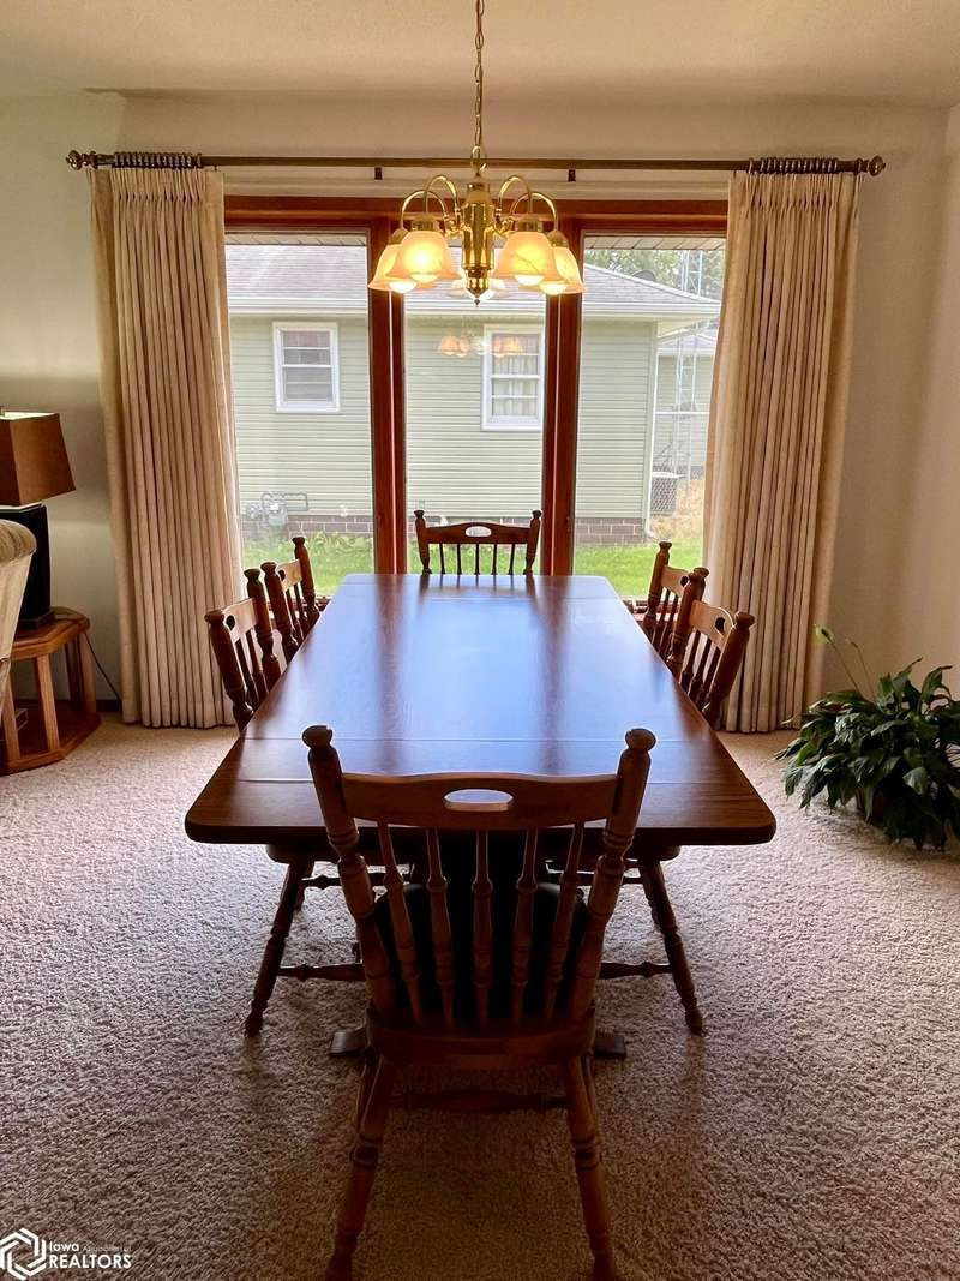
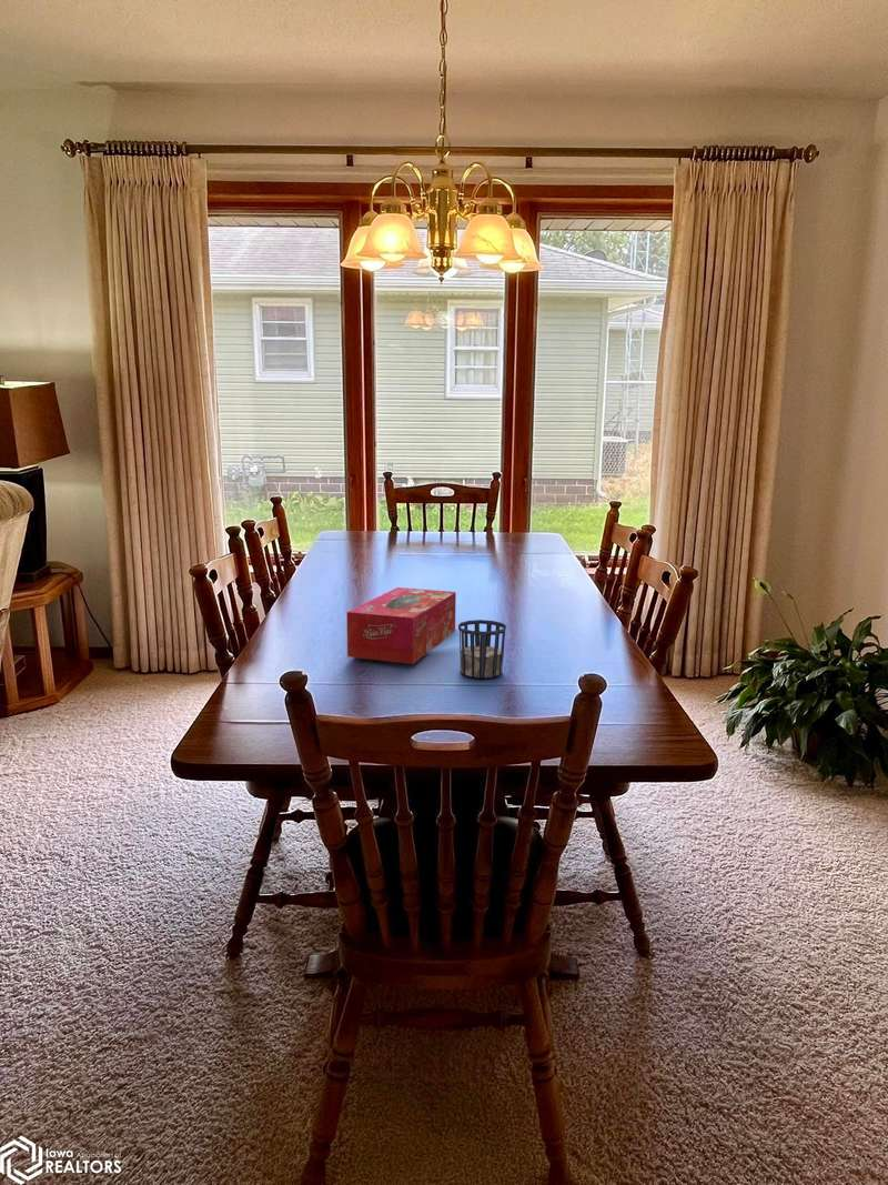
+ tissue box [345,586,457,665]
+ cup [457,619,507,680]
